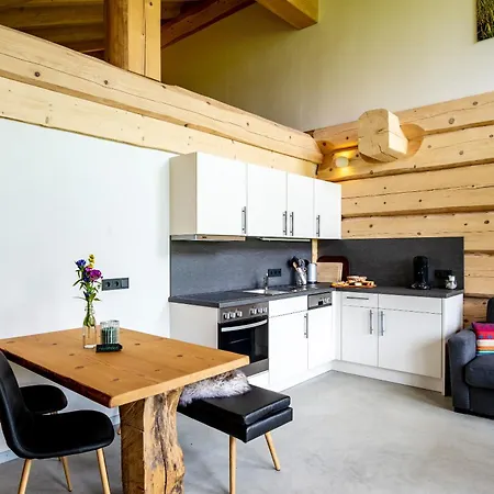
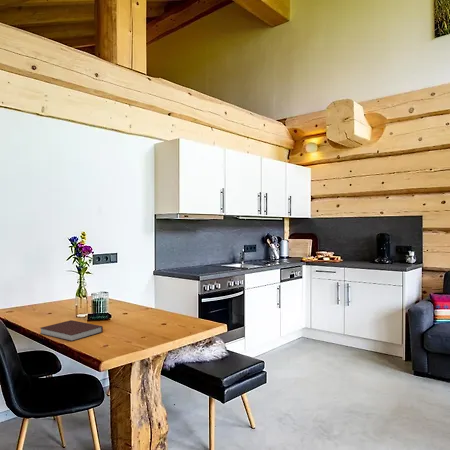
+ notebook [39,319,104,342]
